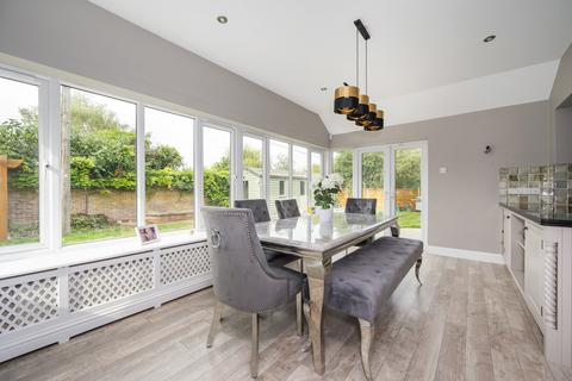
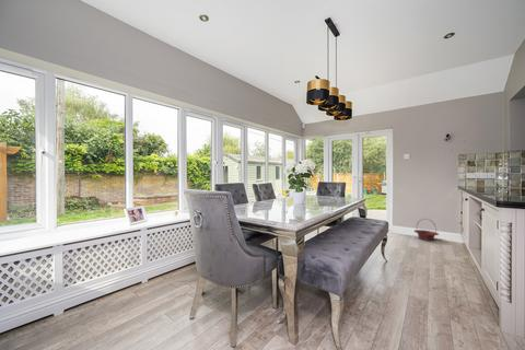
+ basket [412,218,440,242]
